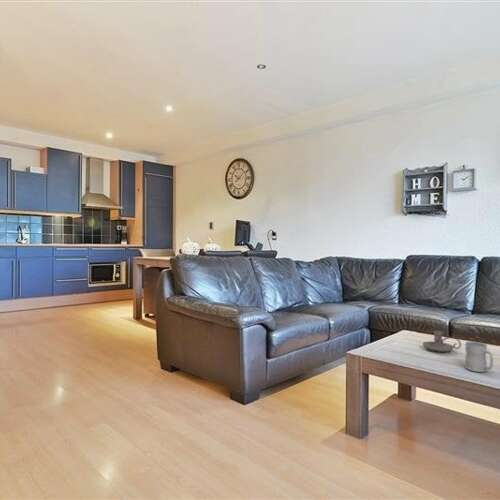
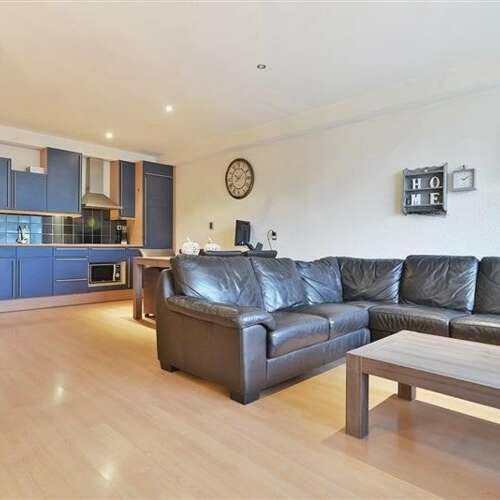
- candle holder [422,330,462,353]
- mug [464,341,494,373]
